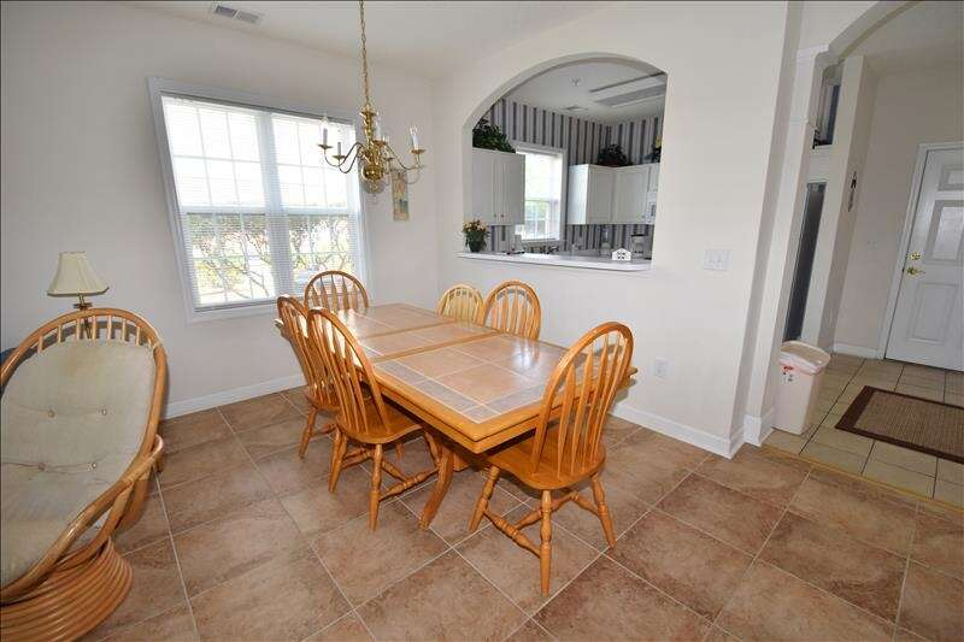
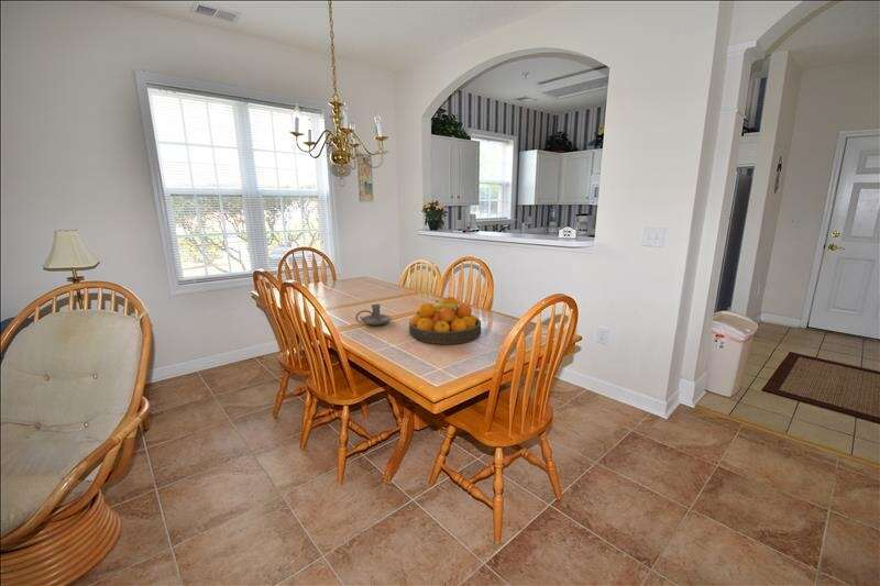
+ candle holder [355,303,392,327]
+ fruit bowl [408,296,482,345]
